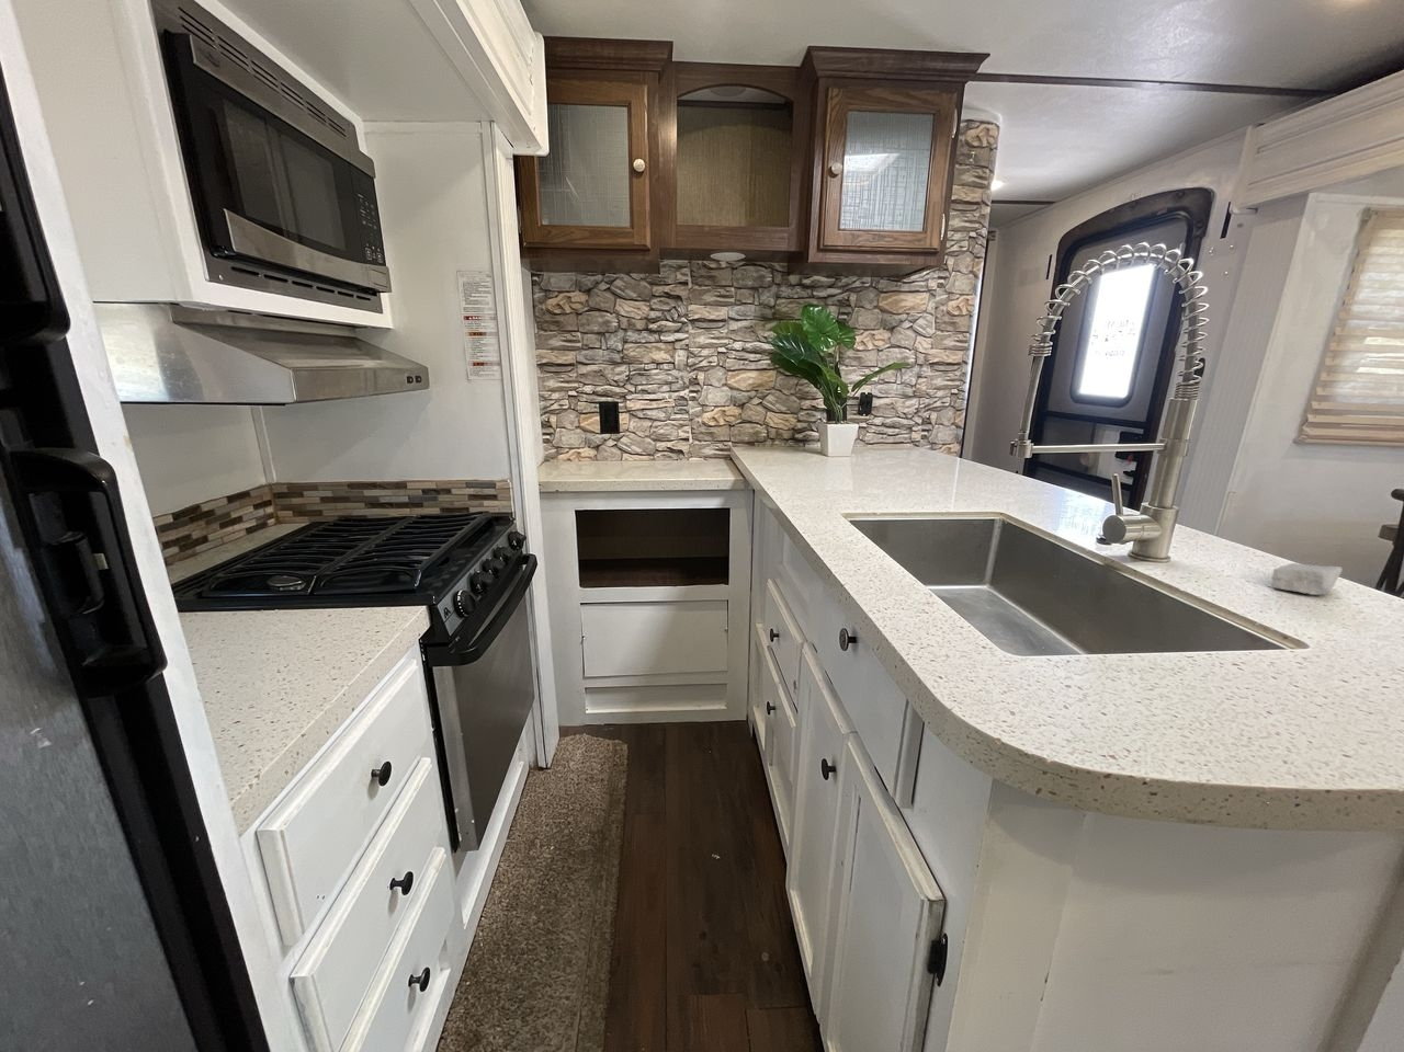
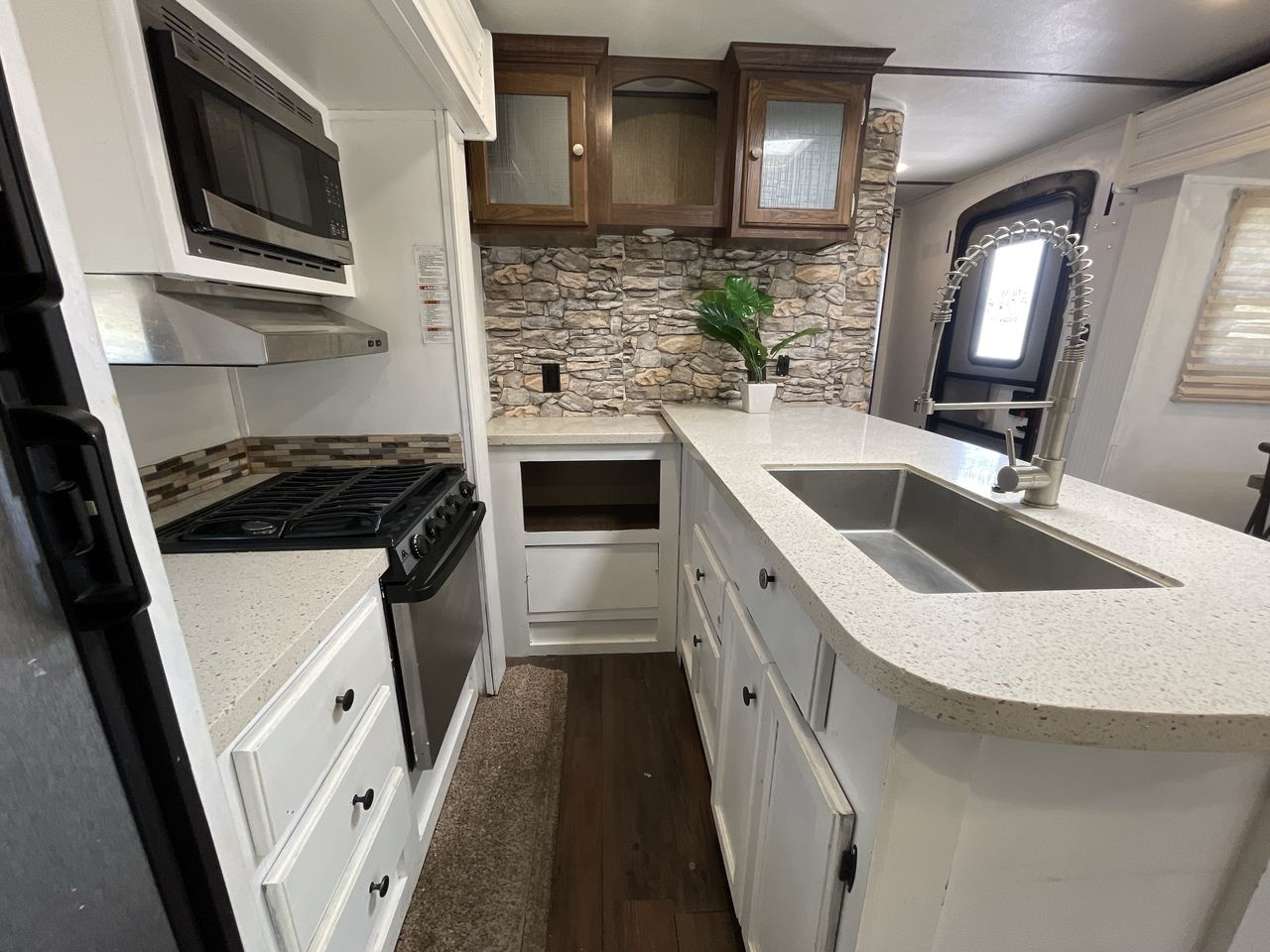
- soap bar [1270,562,1342,596]
